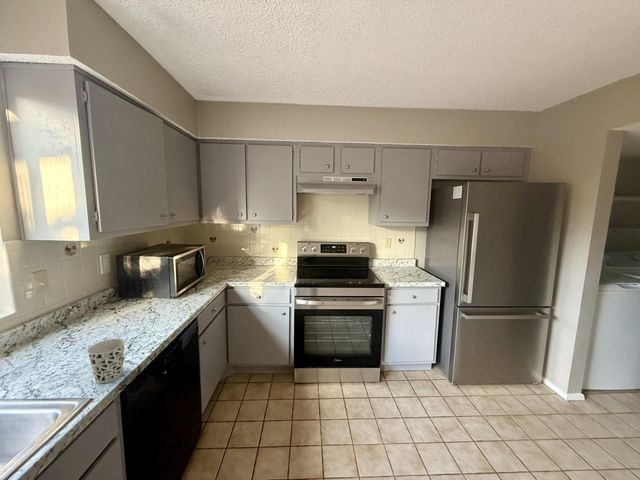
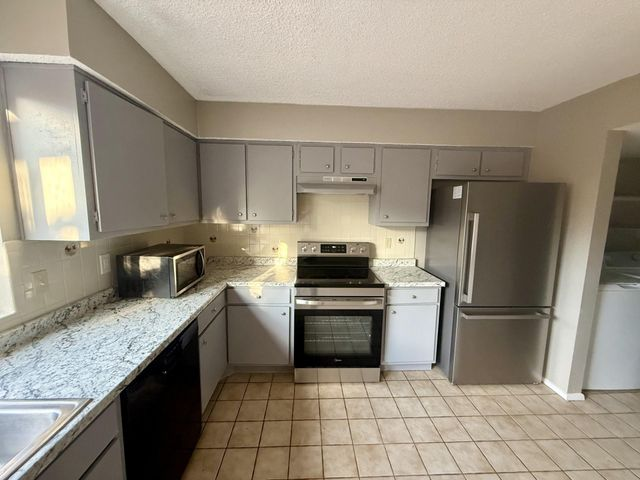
- cup [86,338,126,384]
